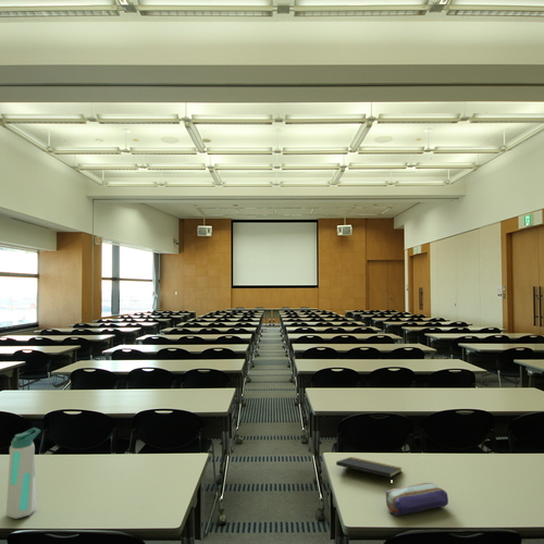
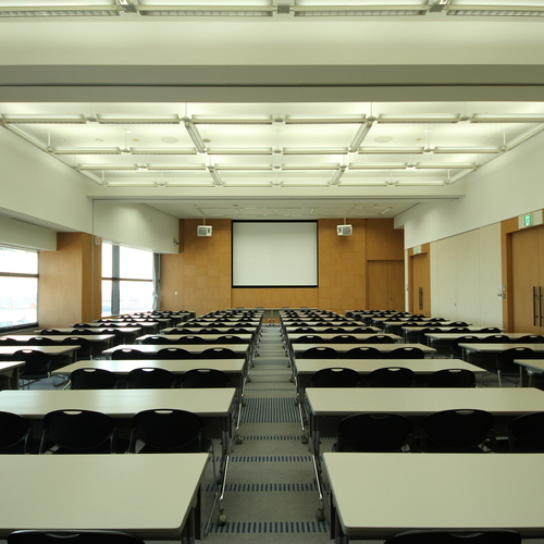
- water bottle [5,426,41,520]
- pencil case [384,482,449,517]
- notepad [335,456,403,487]
